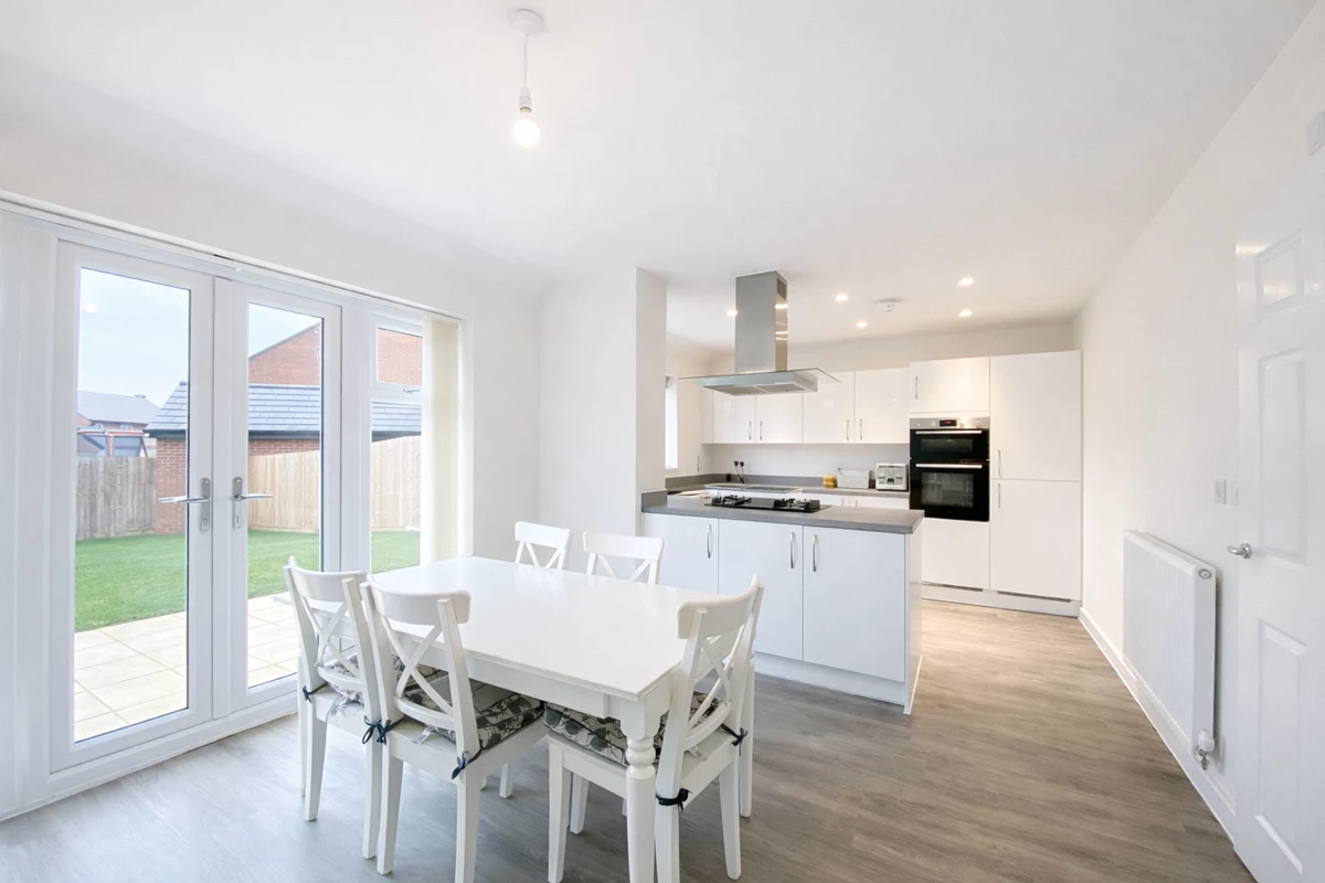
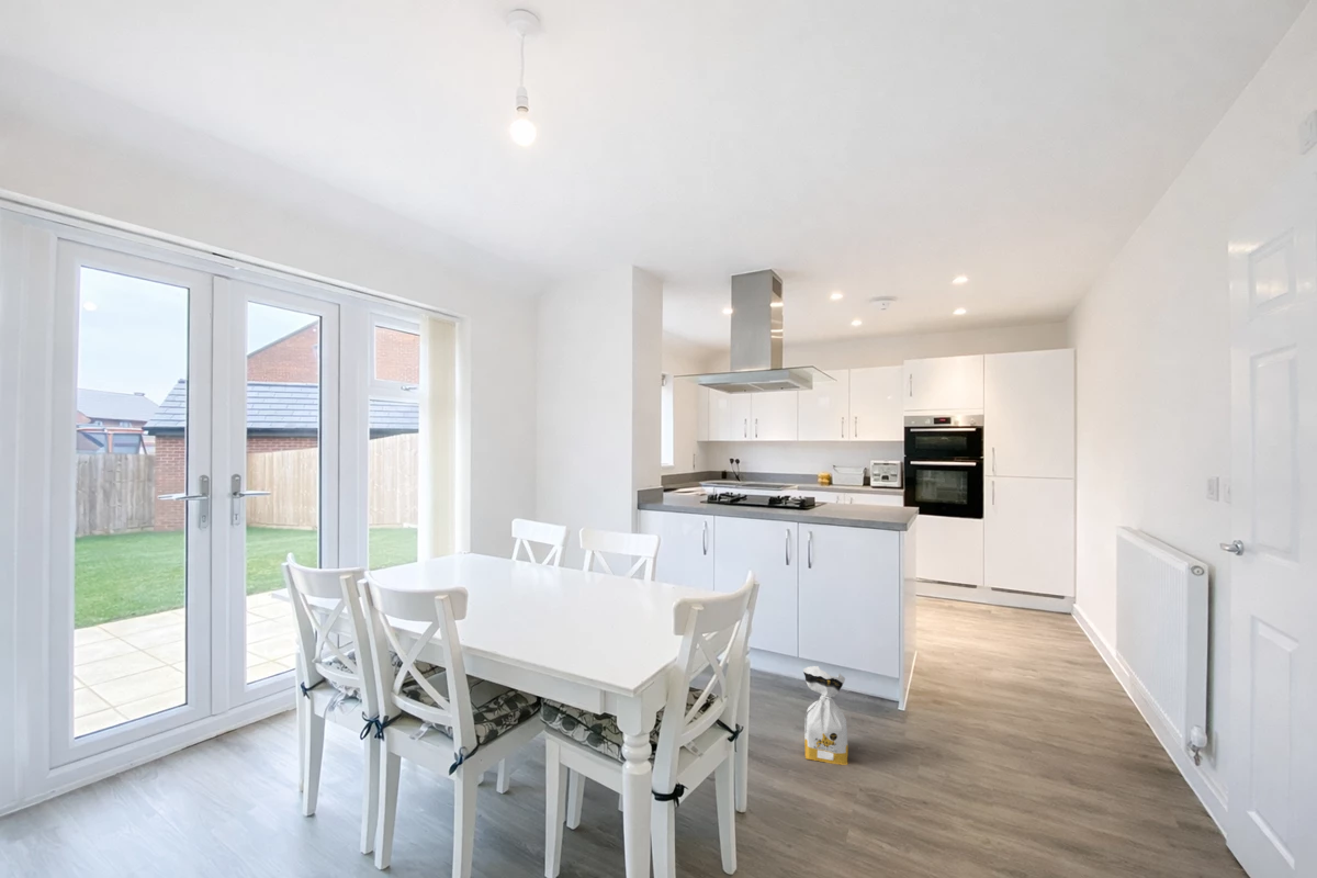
+ bag [802,665,849,766]
